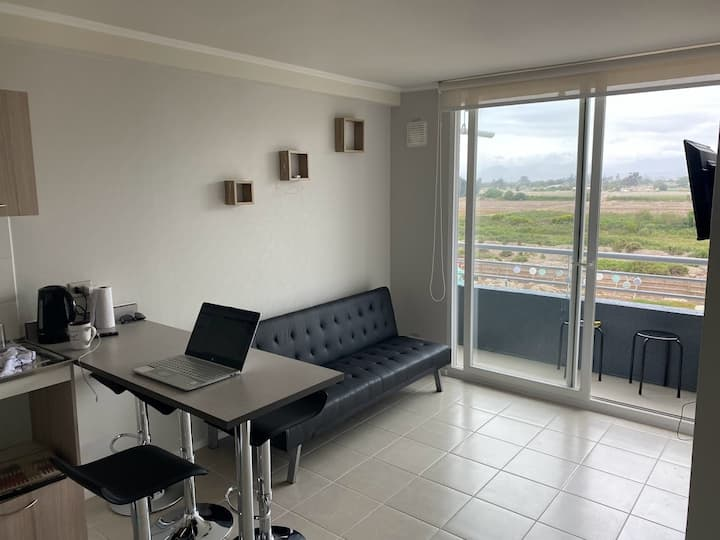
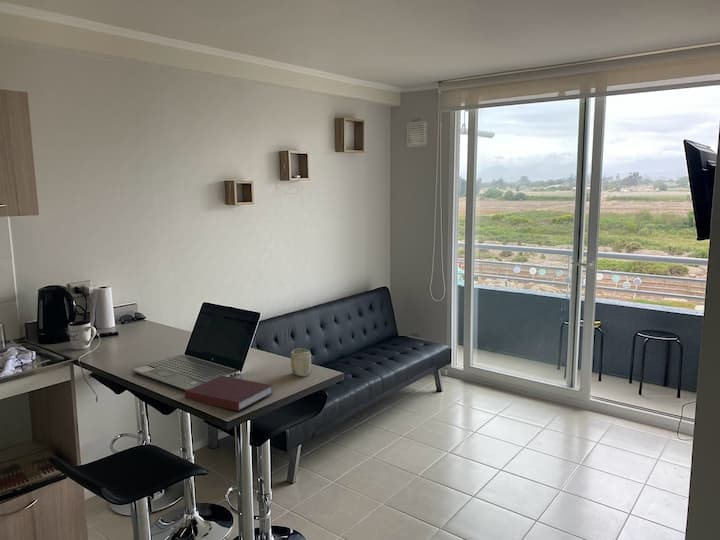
+ cup [290,347,312,377]
+ notebook [184,375,273,412]
